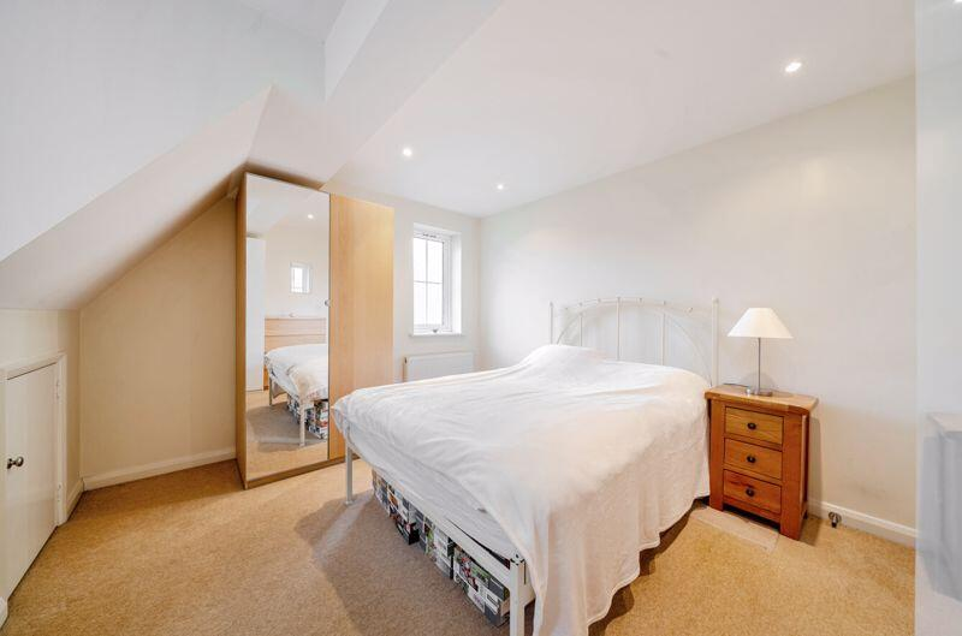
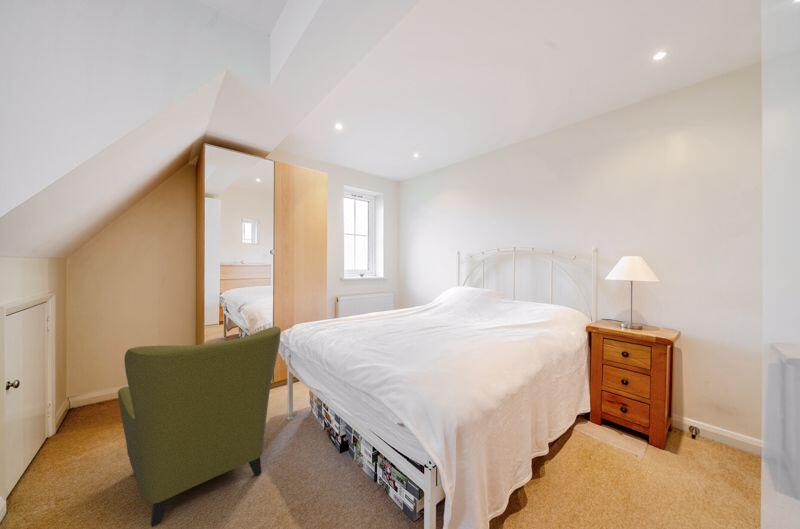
+ armchair [117,326,282,527]
